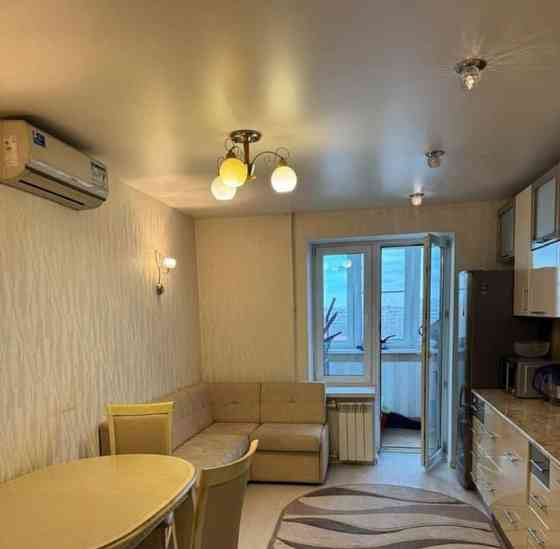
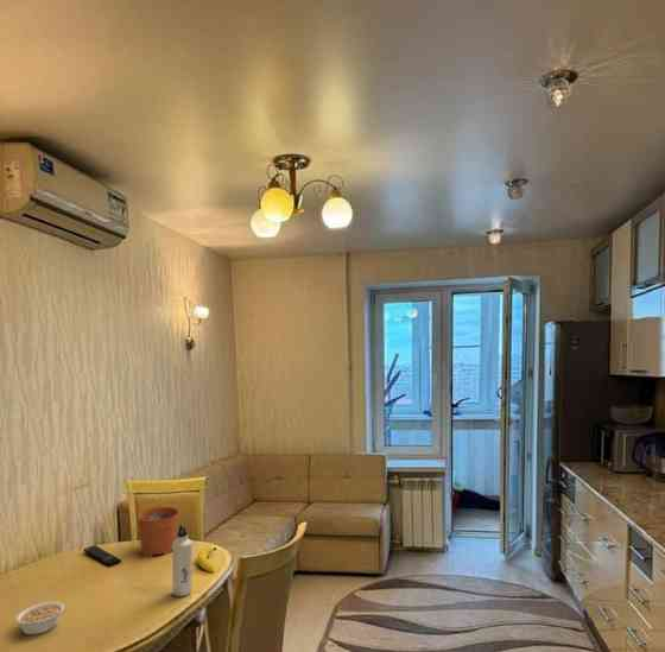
+ remote control [83,544,122,568]
+ plant pot [137,496,180,558]
+ banana [196,545,217,575]
+ water bottle [171,524,194,597]
+ legume [14,601,66,637]
